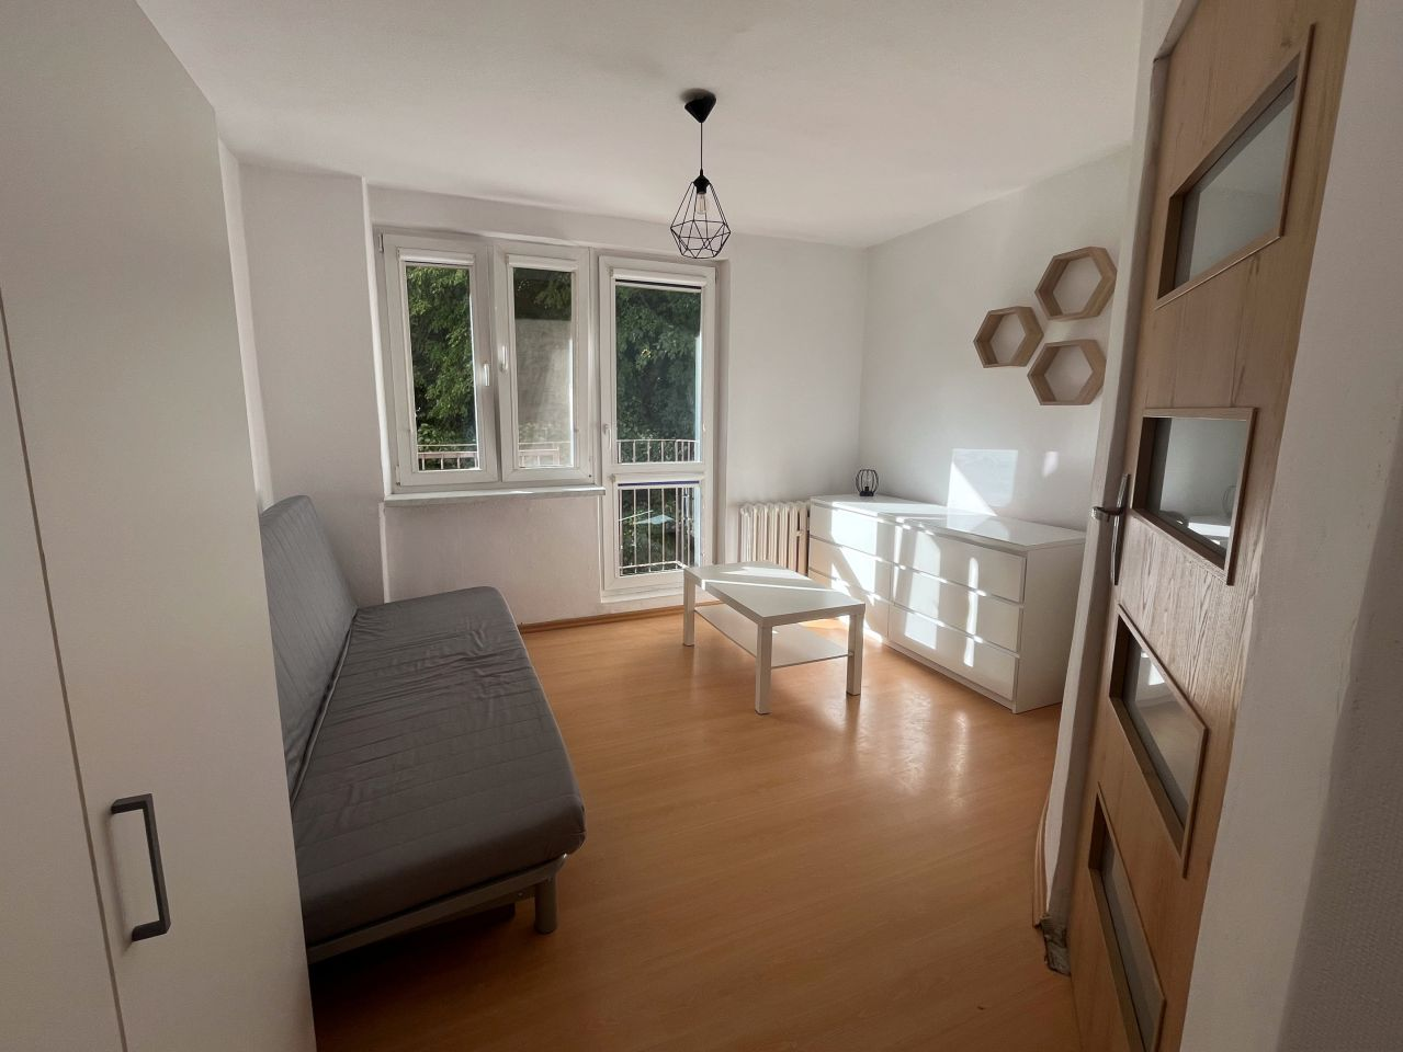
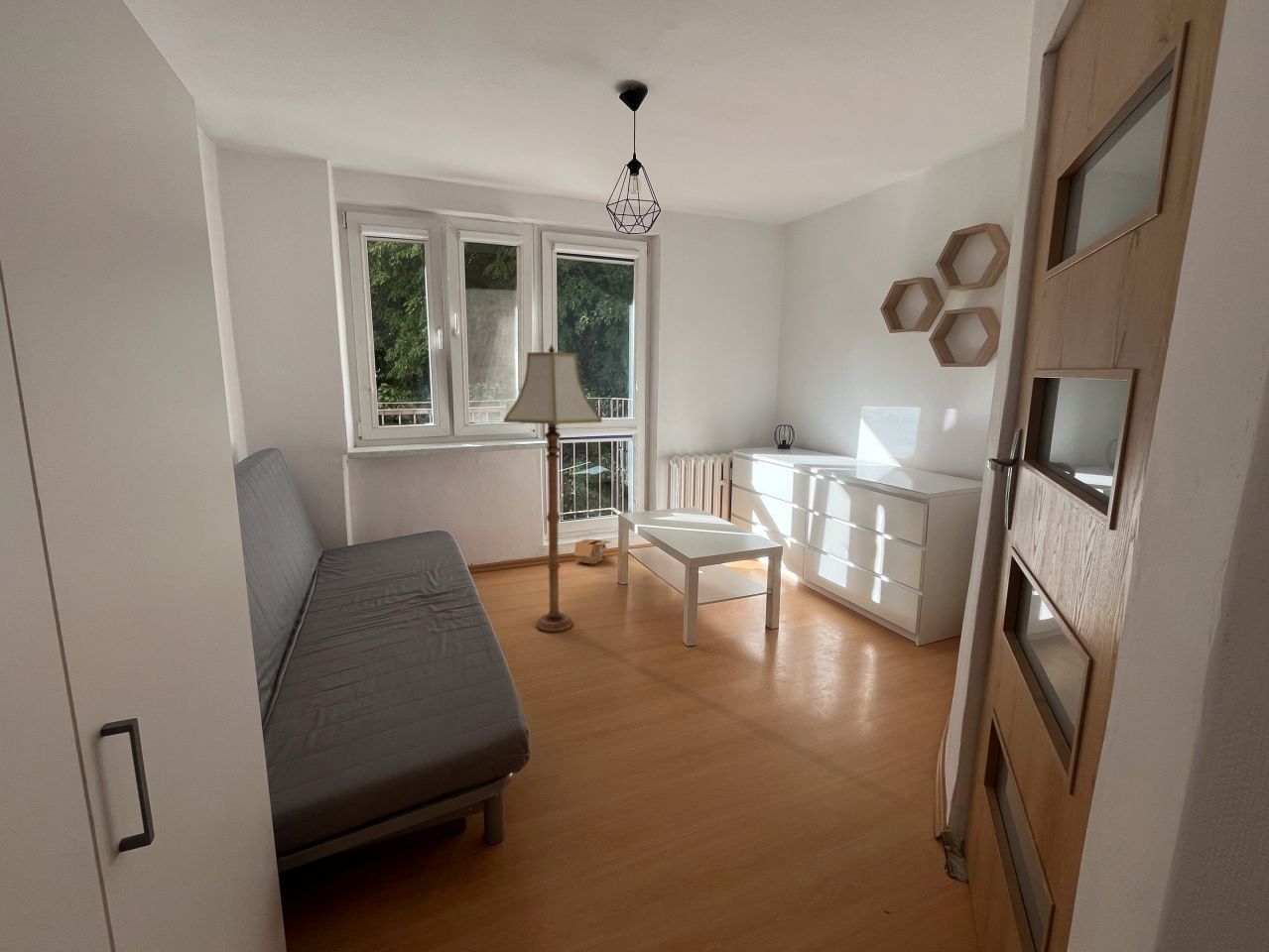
+ floor lamp [503,343,603,633]
+ carton [572,538,611,565]
